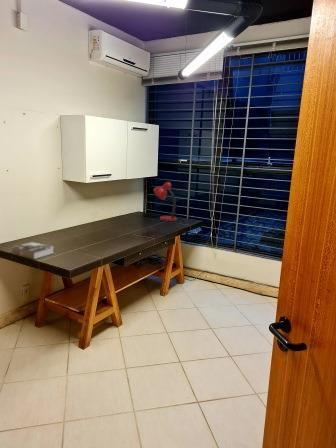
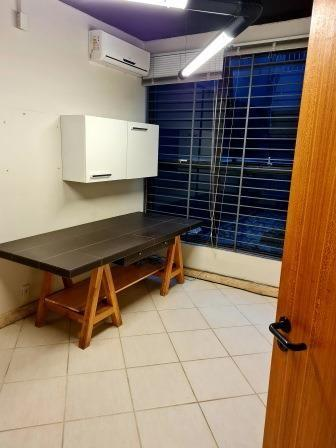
- book [11,241,55,260]
- desk lamp [153,181,178,222]
